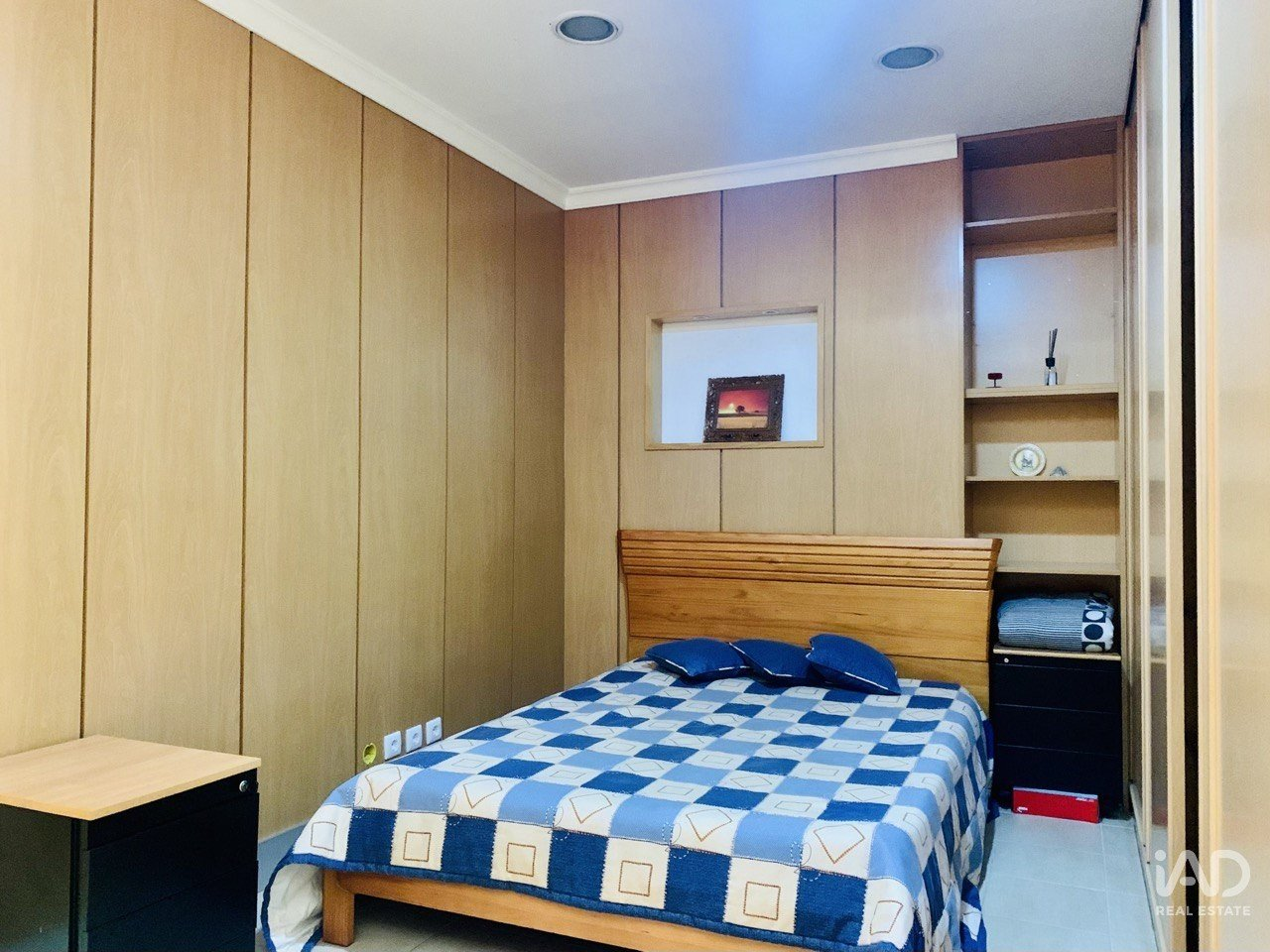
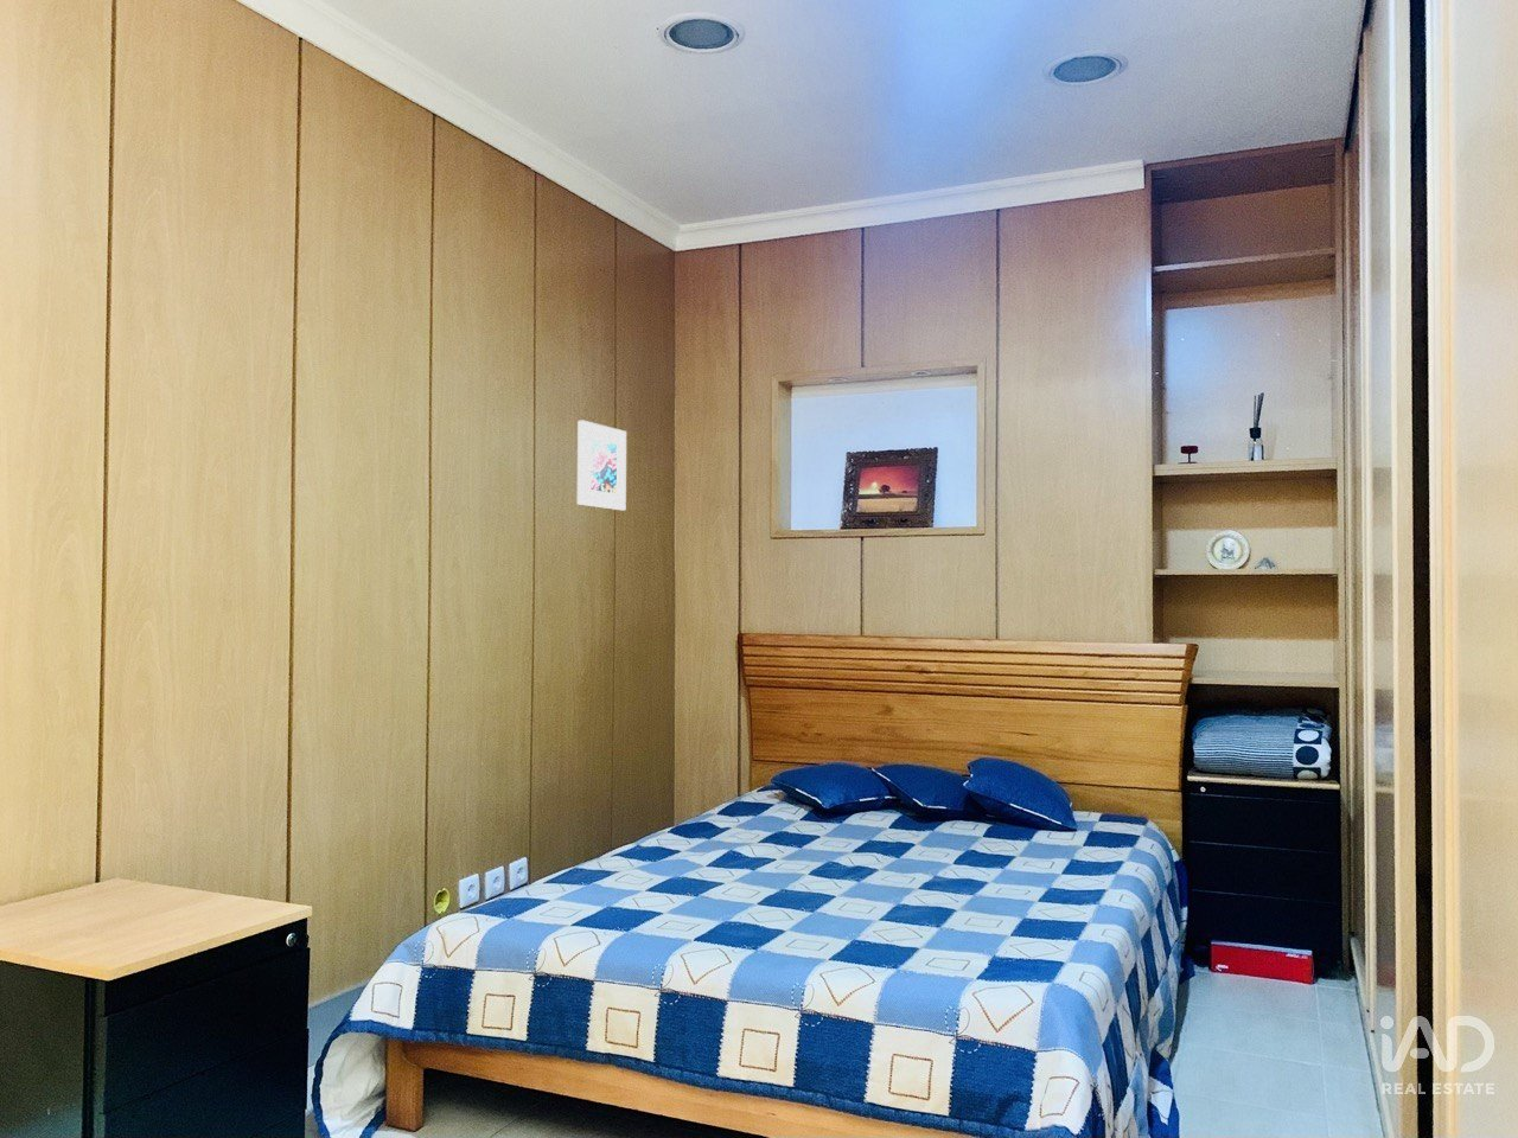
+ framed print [576,420,628,512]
